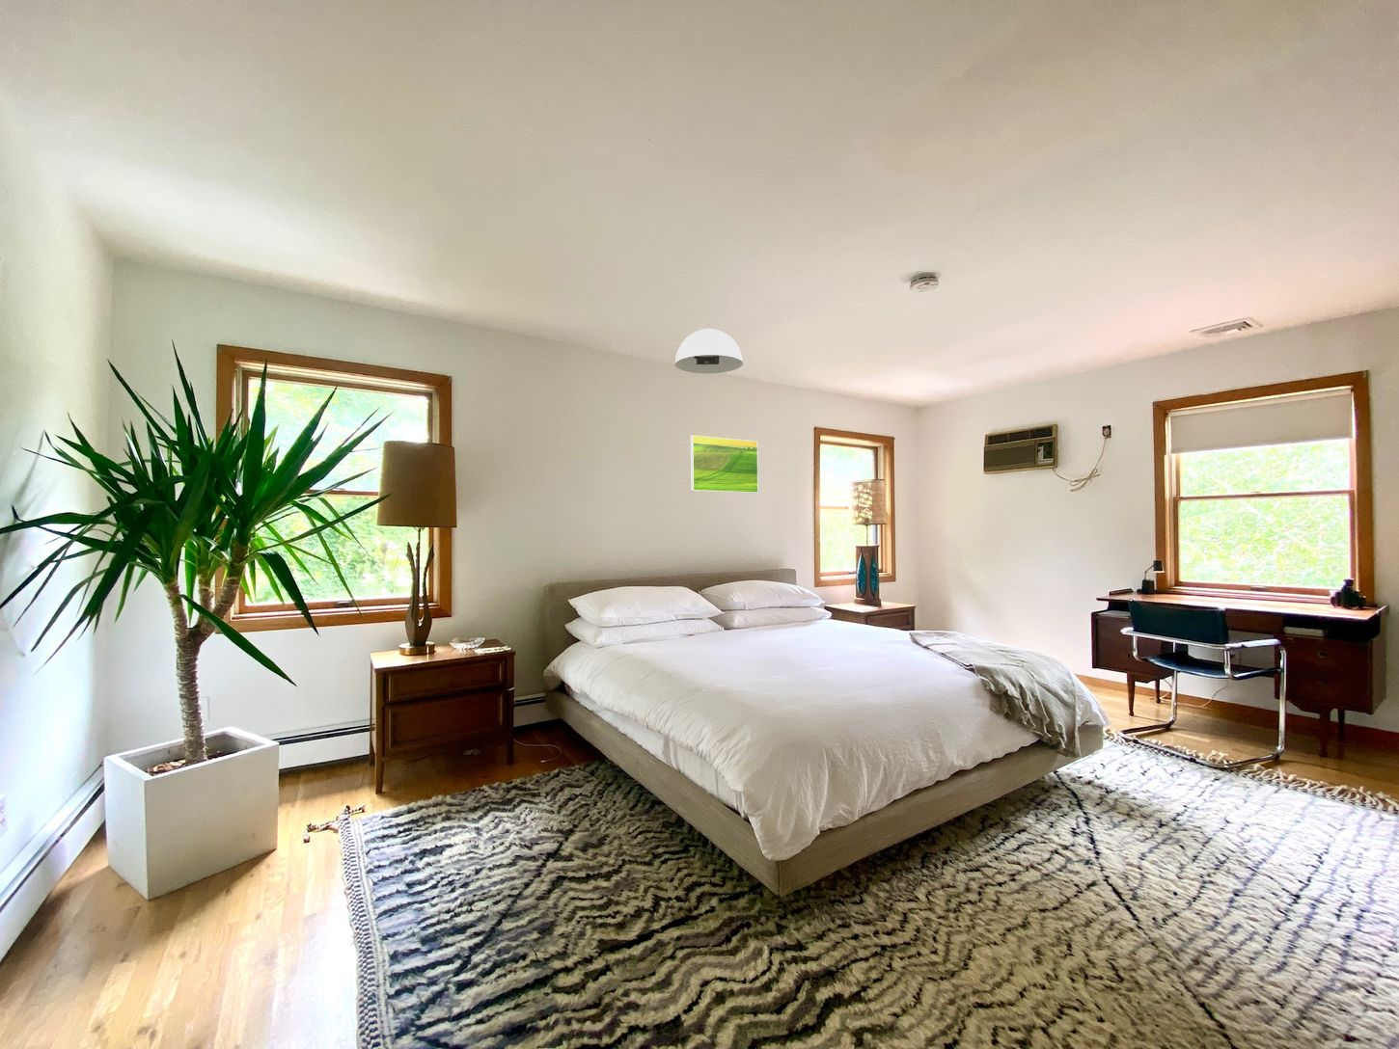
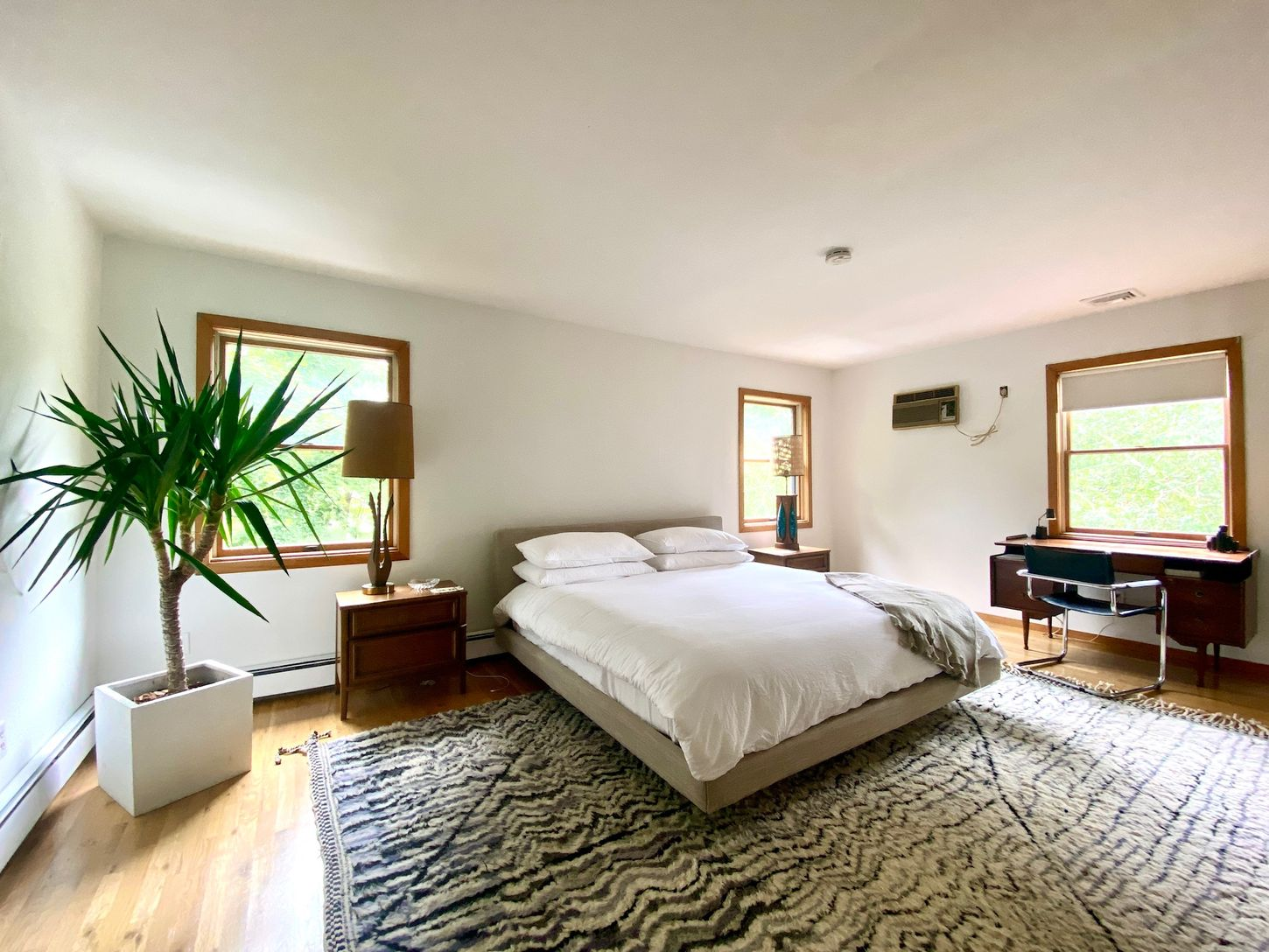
- ceiling light [675,327,744,374]
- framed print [690,434,760,494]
